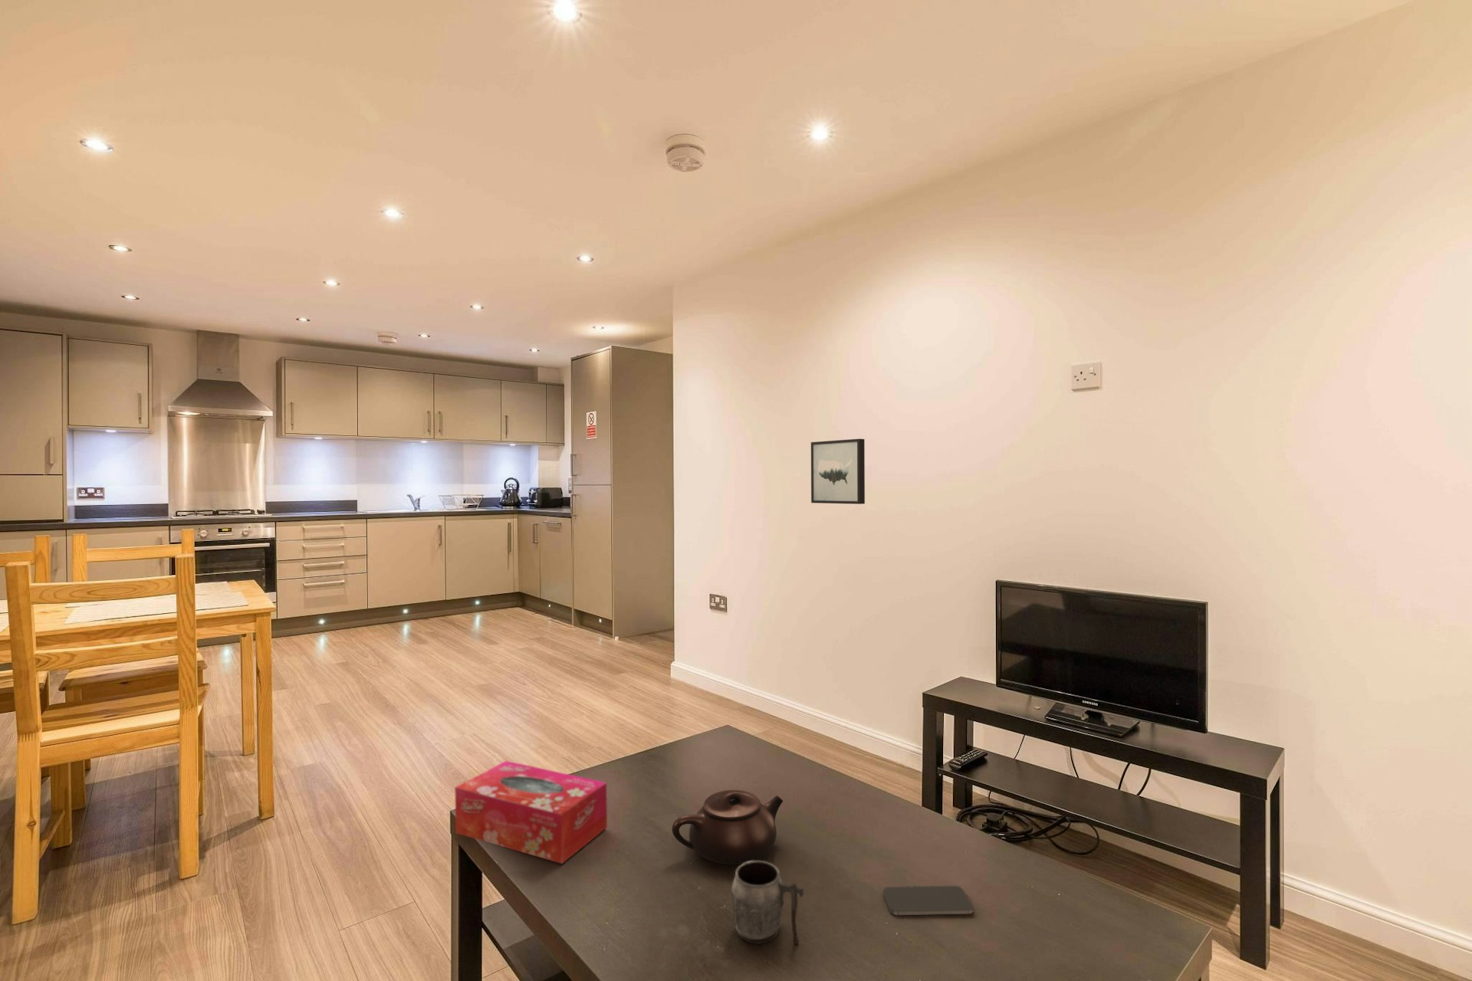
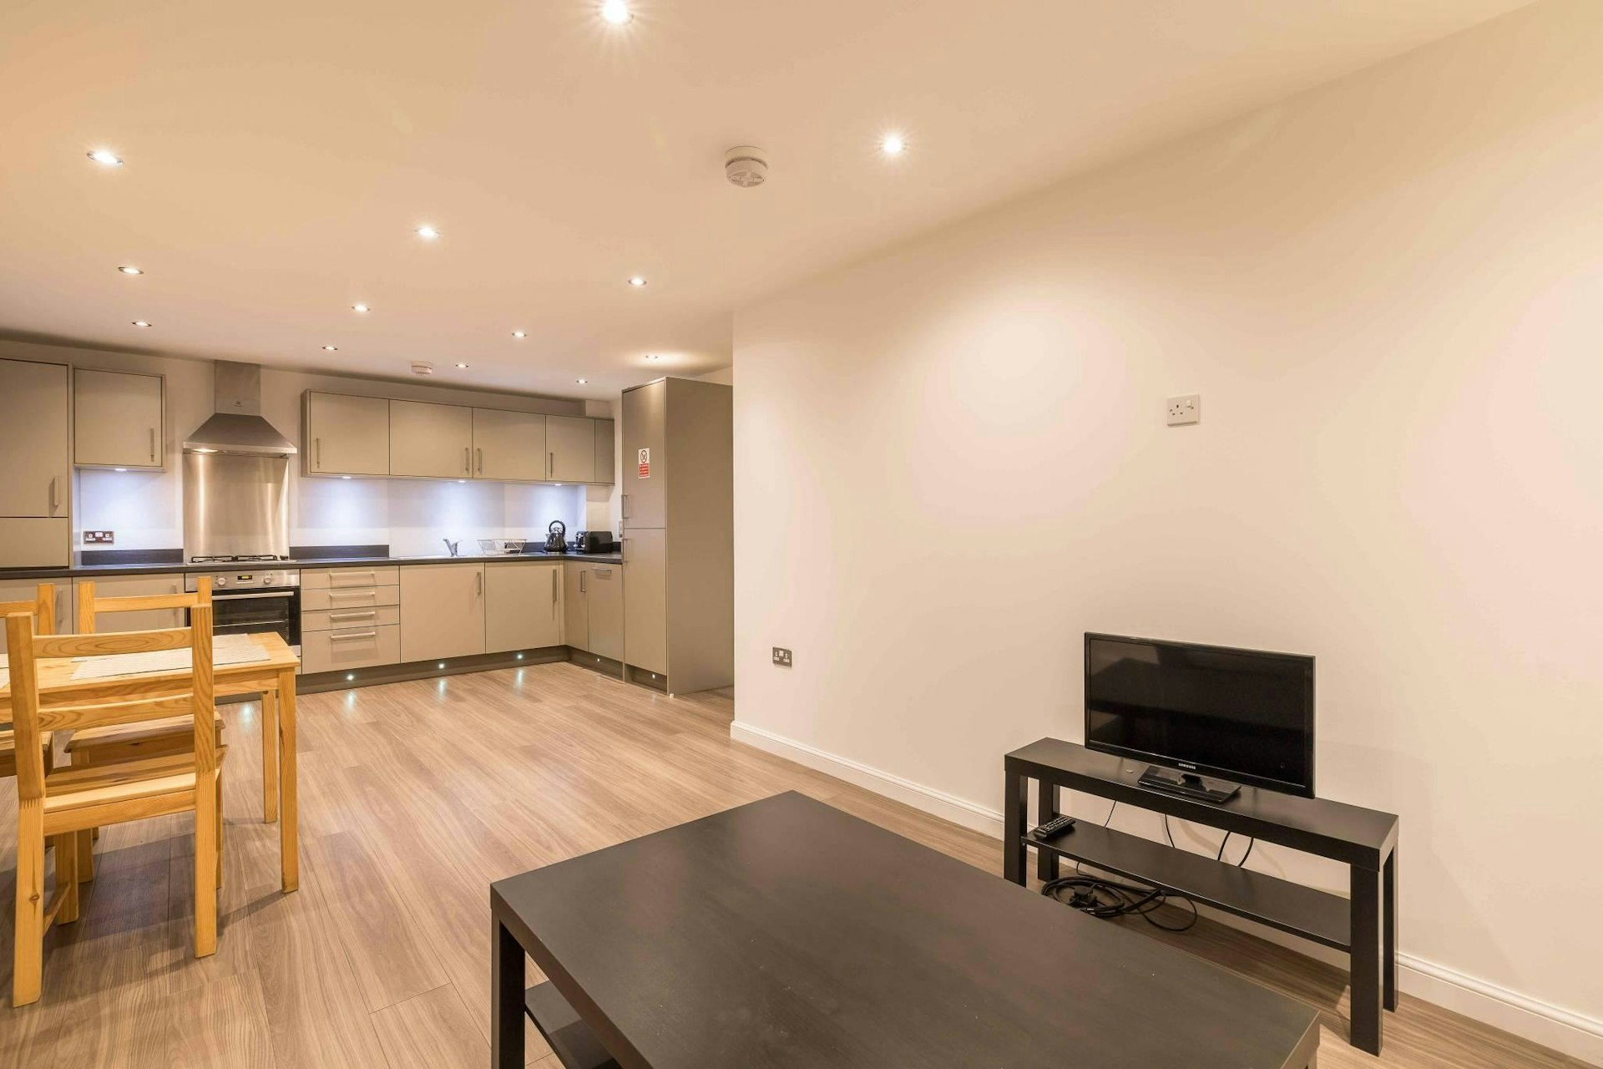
- tissue box [453,760,608,865]
- smartphone [883,886,975,916]
- wall art [810,438,865,505]
- mug [731,859,804,945]
- teapot [671,789,783,865]
